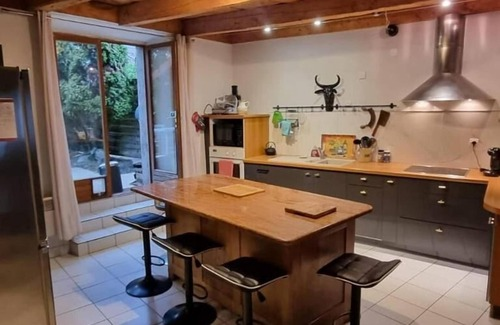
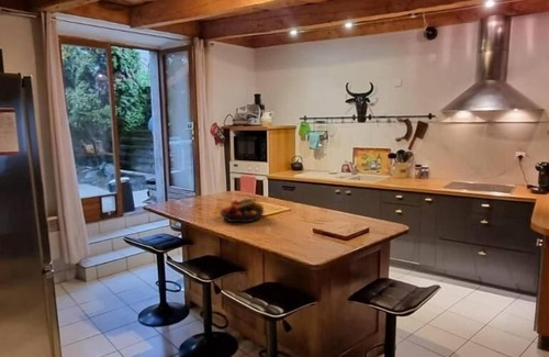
+ fruit bowl [219,196,265,223]
